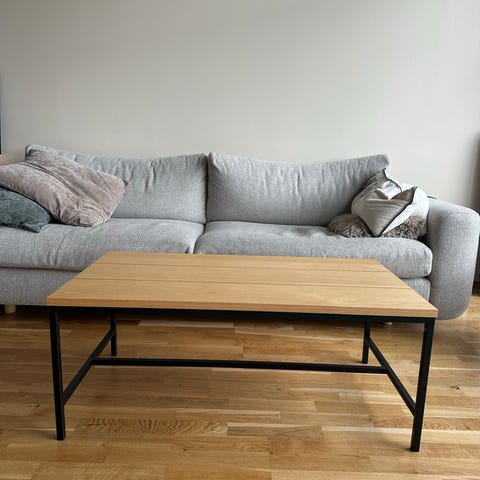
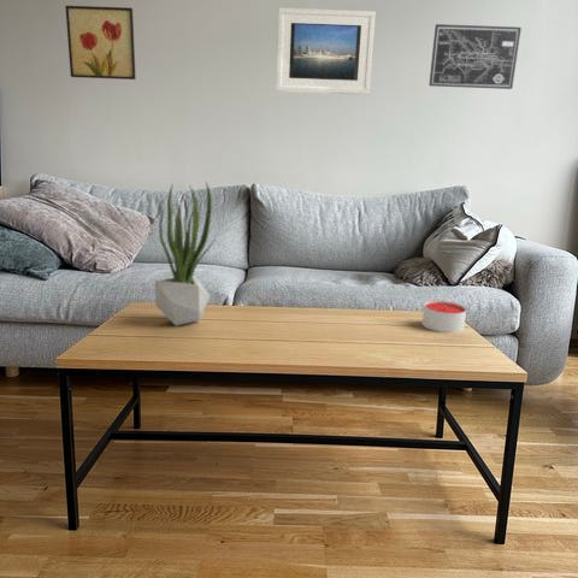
+ wall art [427,23,523,90]
+ potted plant [154,181,218,328]
+ wall art [64,5,137,81]
+ candle [421,300,467,334]
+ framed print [276,7,377,96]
